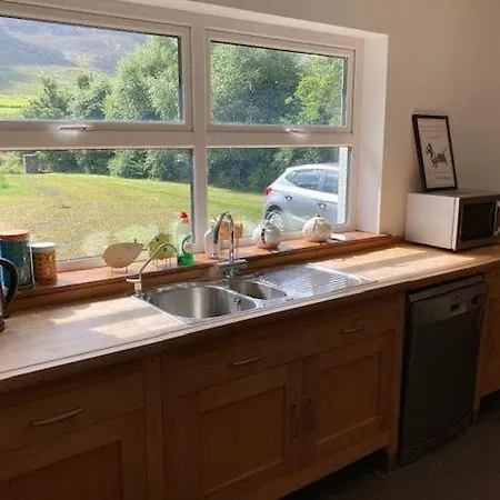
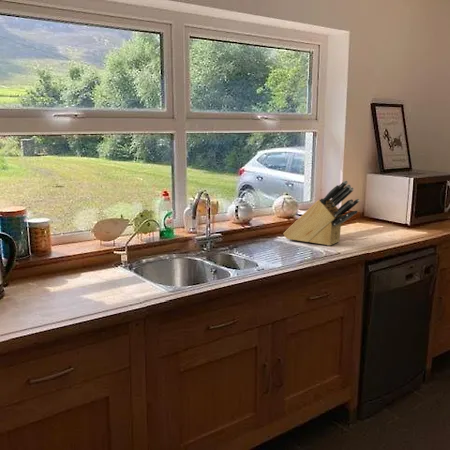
+ knife block [282,179,360,247]
